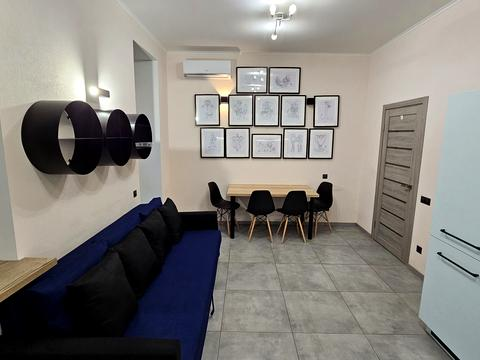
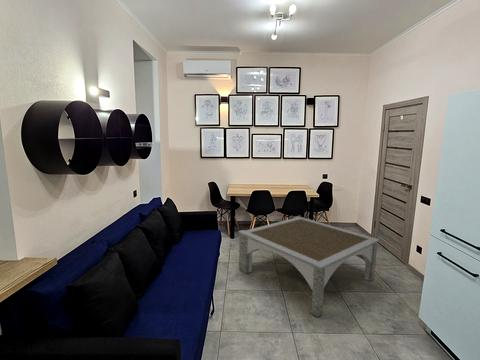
+ coffee table [237,215,381,318]
